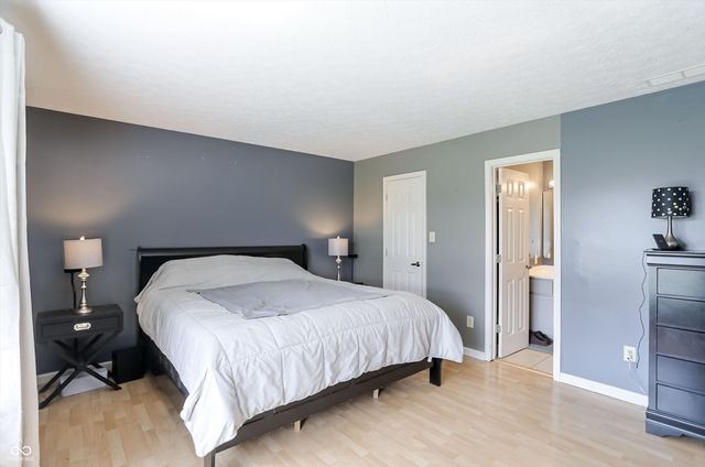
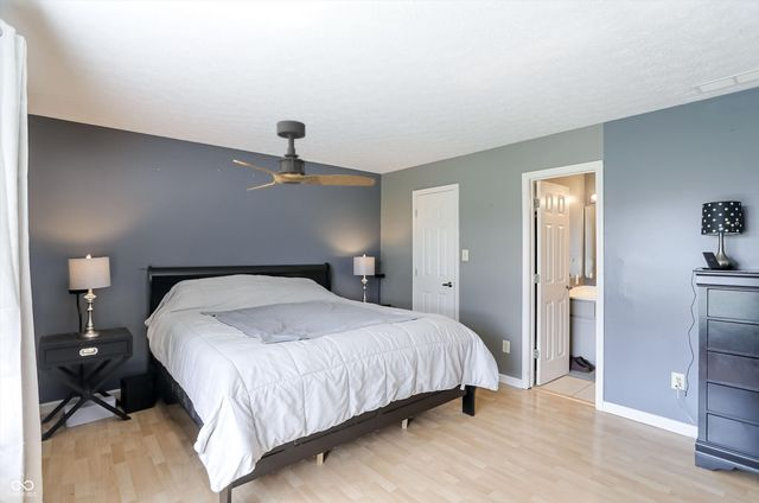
+ ceiling fan [232,119,376,192]
